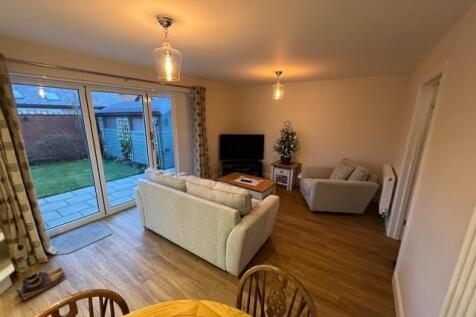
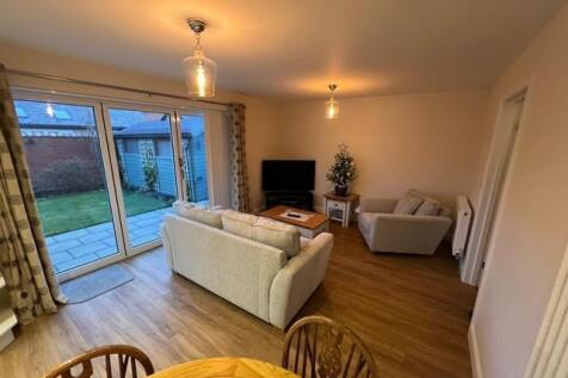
- shoes [17,266,68,301]
